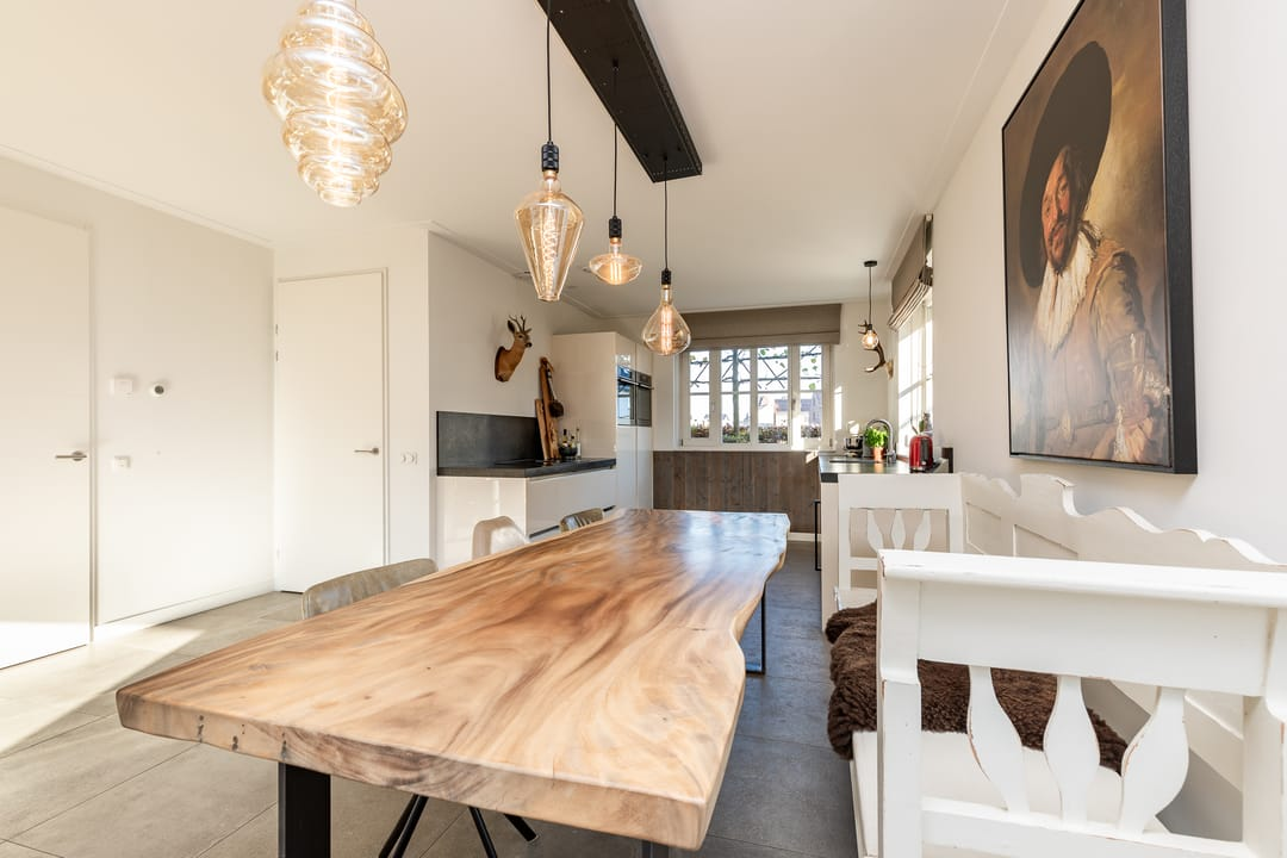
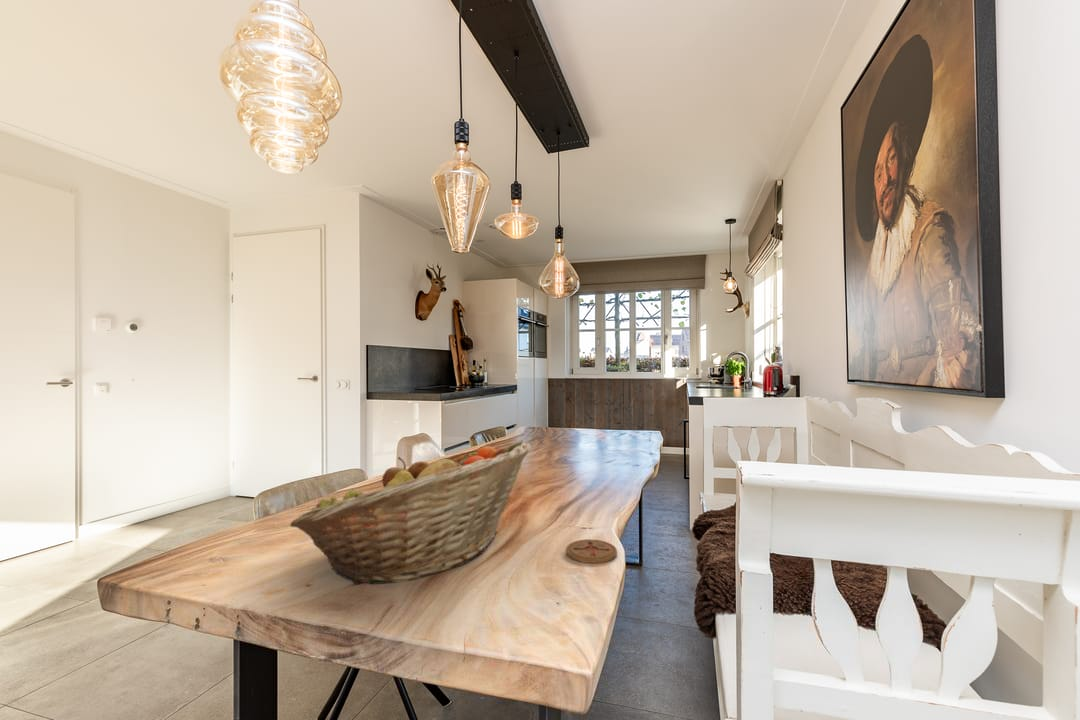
+ coaster [565,538,618,564]
+ fruit basket [289,440,531,586]
